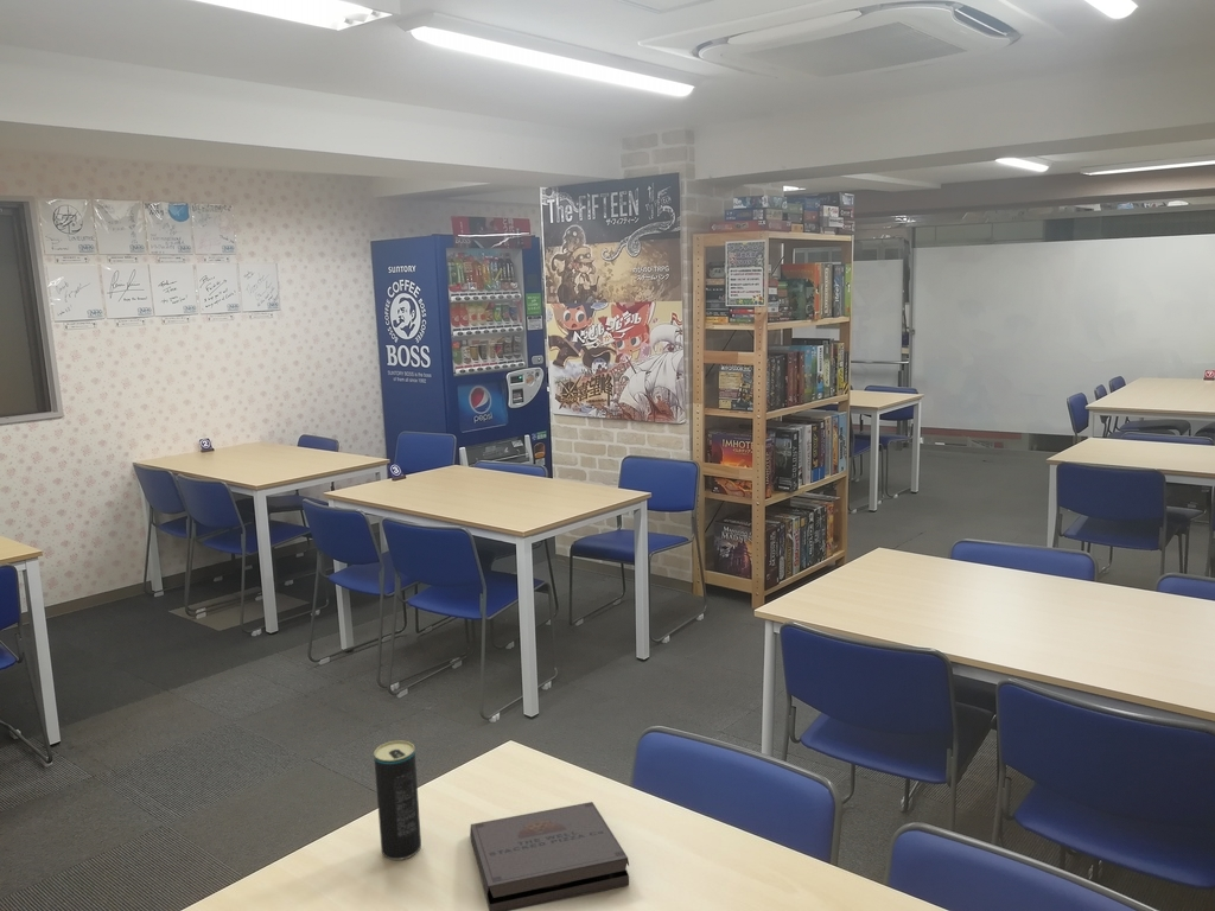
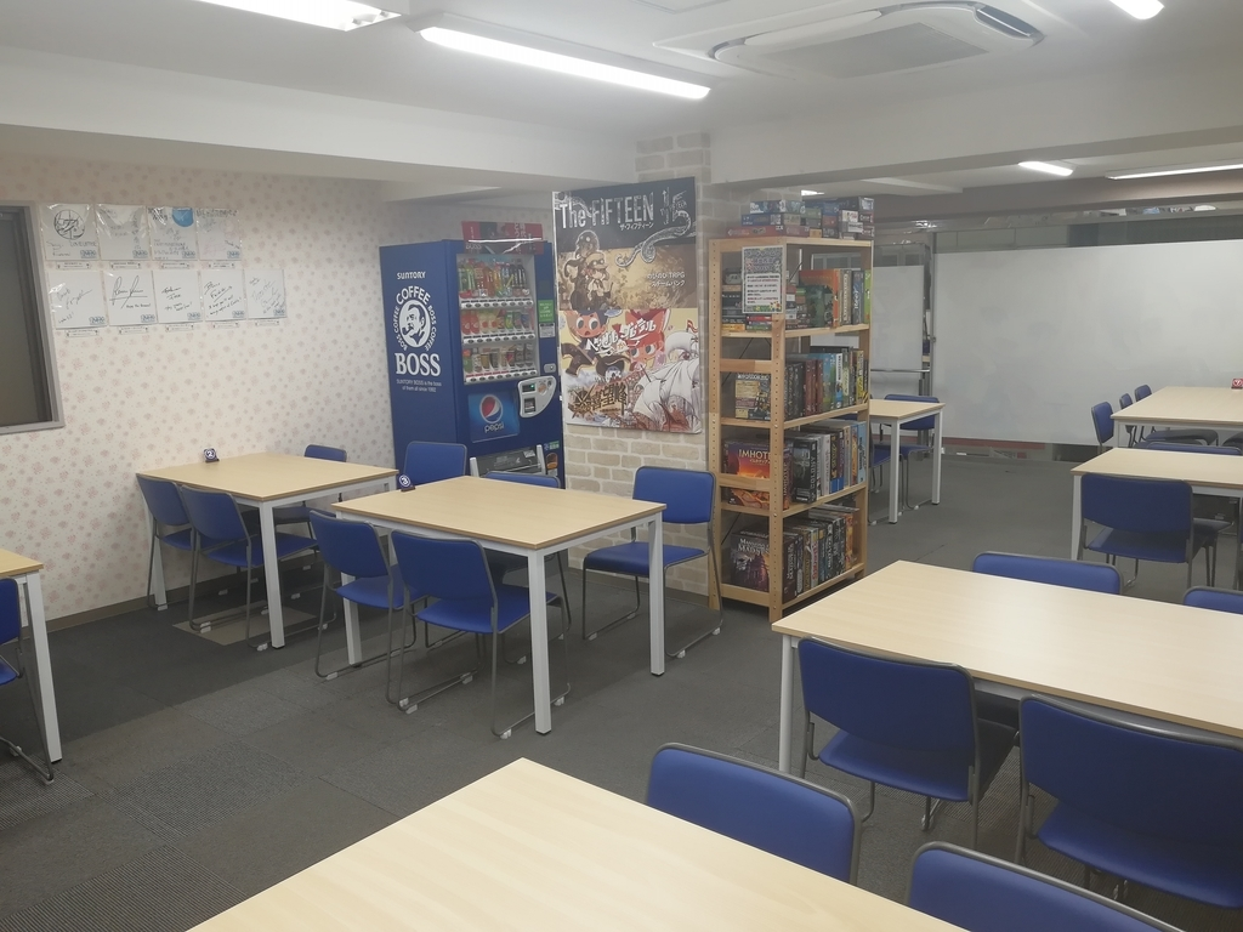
- beverage can [373,739,422,861]
- pizza box [469,801,630,911]
